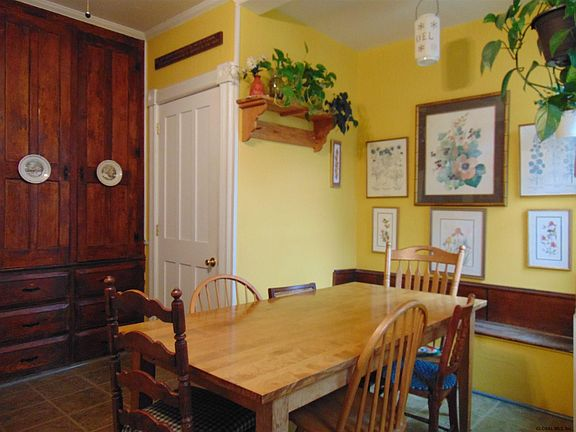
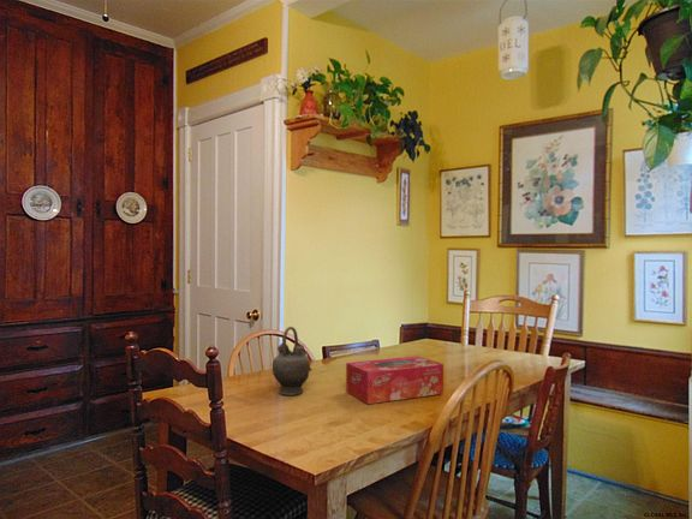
+ tissue box [345,354,445,405]
+ teapot [272,326,312,396]
